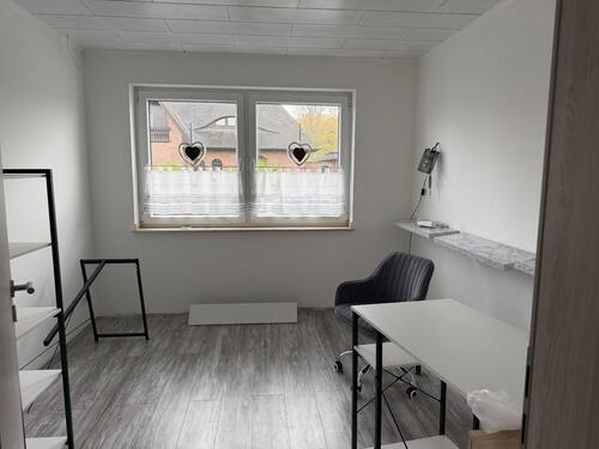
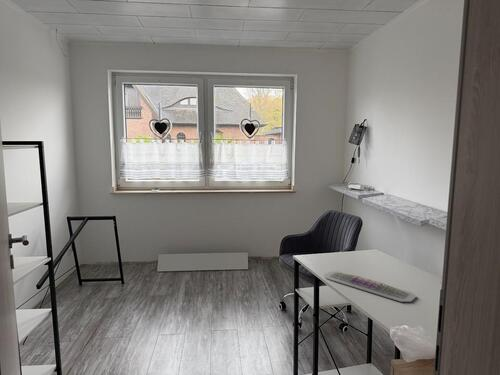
+ keyboard [323,270,417,303]
